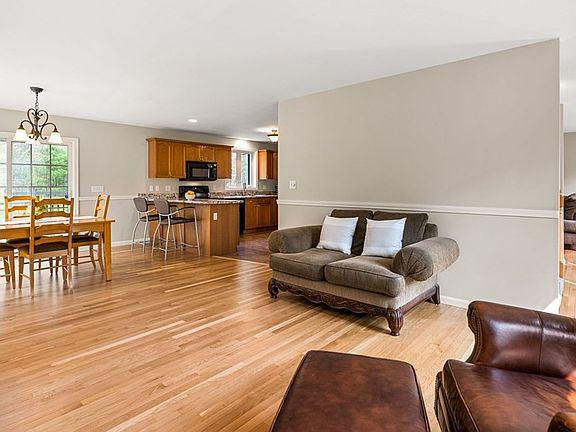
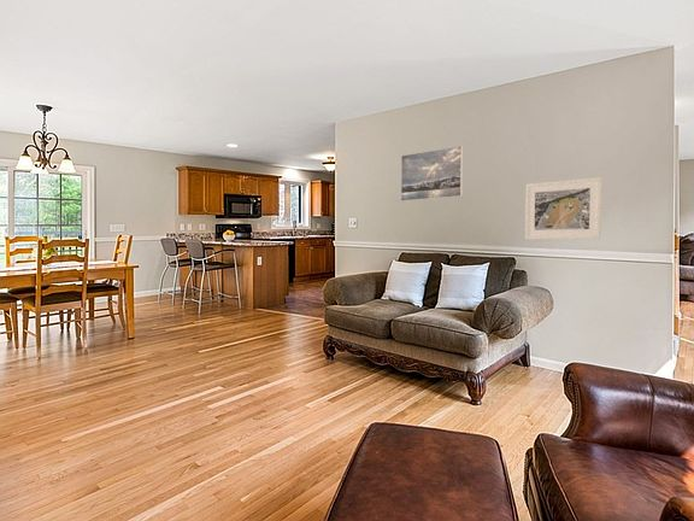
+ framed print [524,176,602,240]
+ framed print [400,145,464,203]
